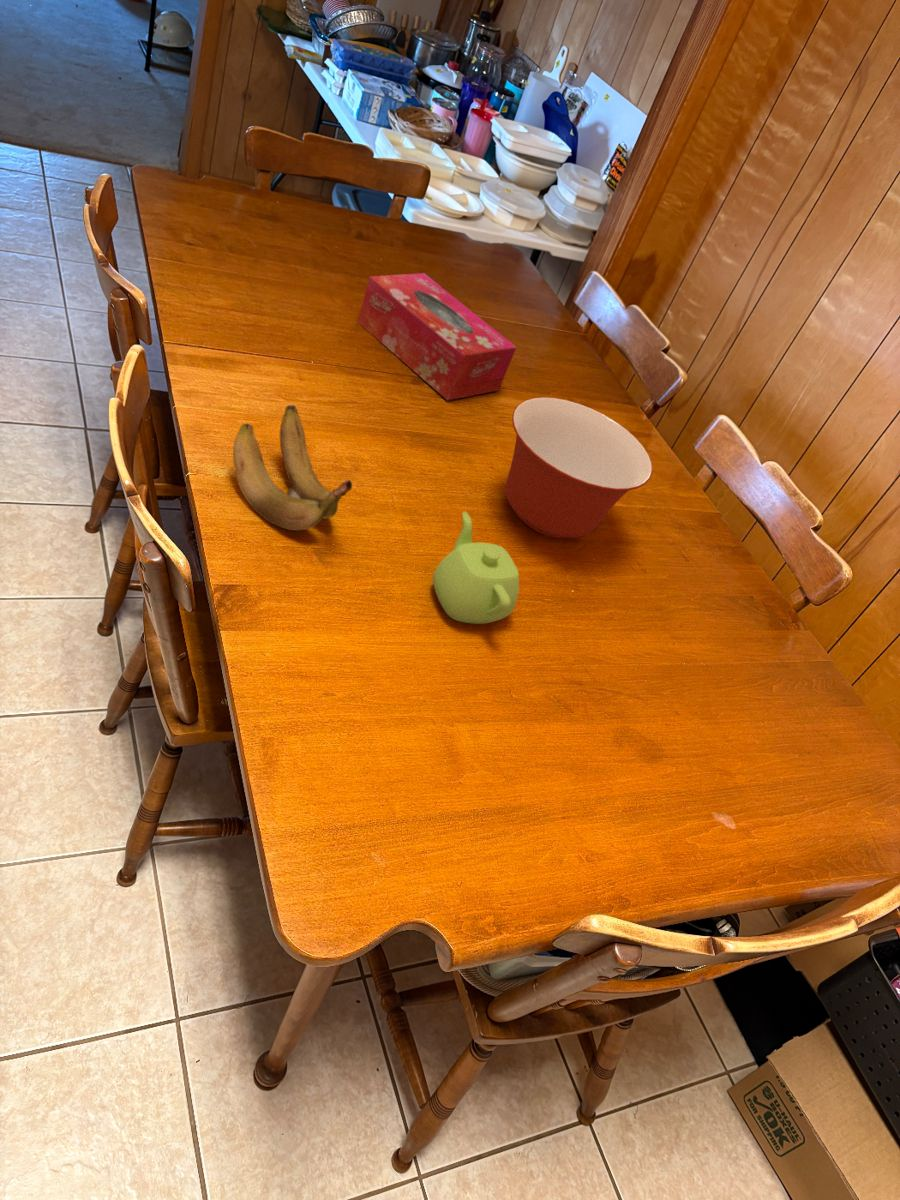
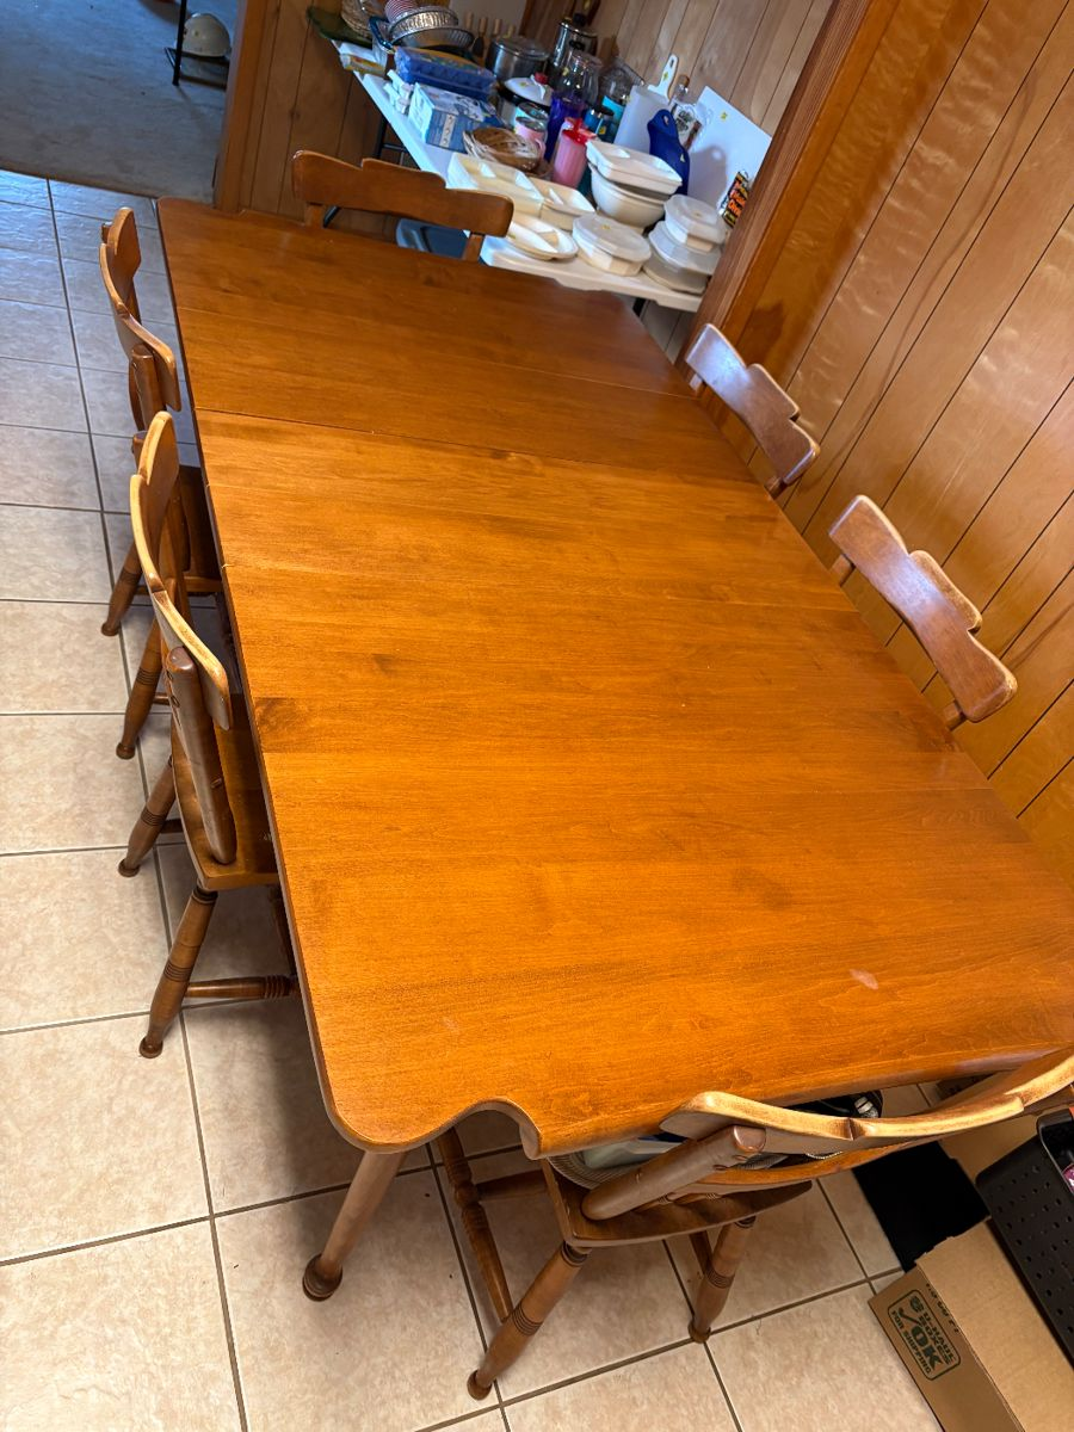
- teapot [432,511,520,625]
- tissue box [356,272,518,401]
- mixing bowl [504,397,653,539]
- banana [232,404,353,532]
